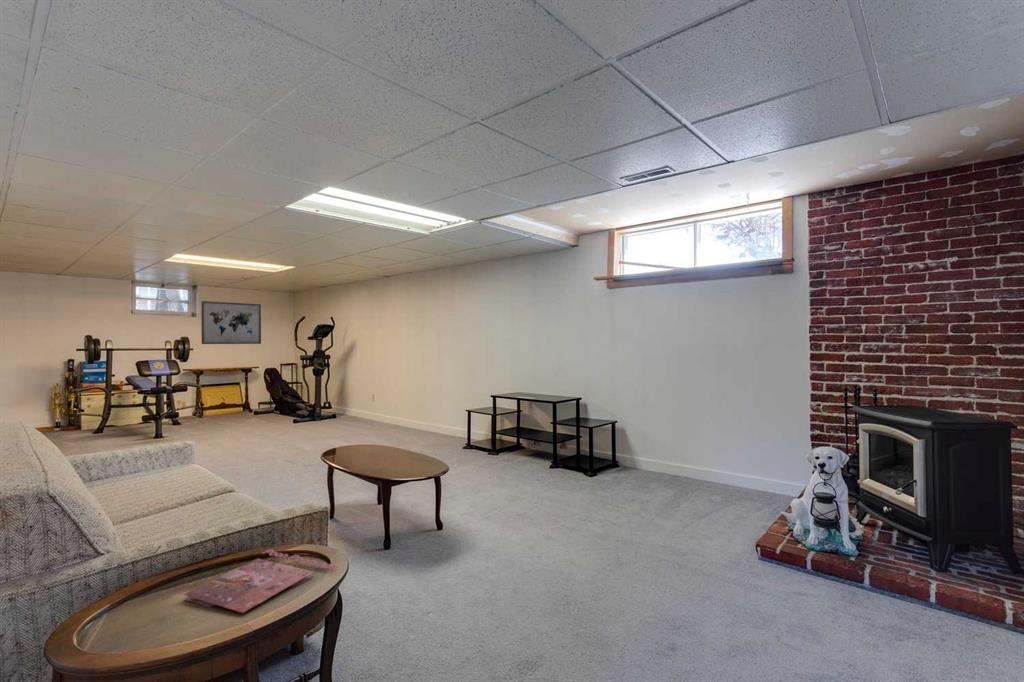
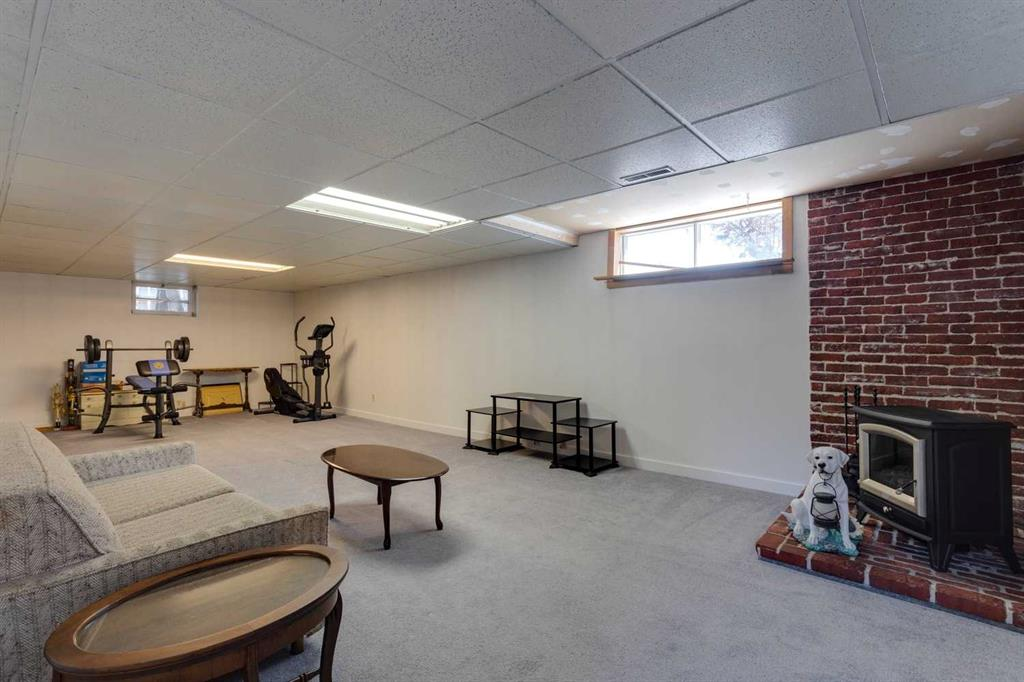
- cover [182,548,339,614]
- wall art [200,300,262,345]
